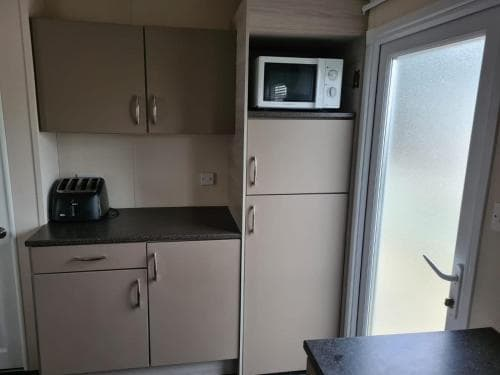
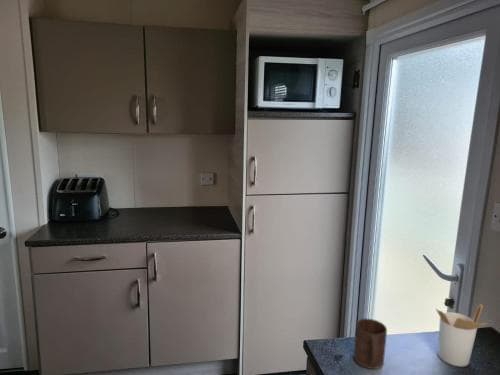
+ utensil holder [435,303,488,367]
+ cup [353,318,388,370]
